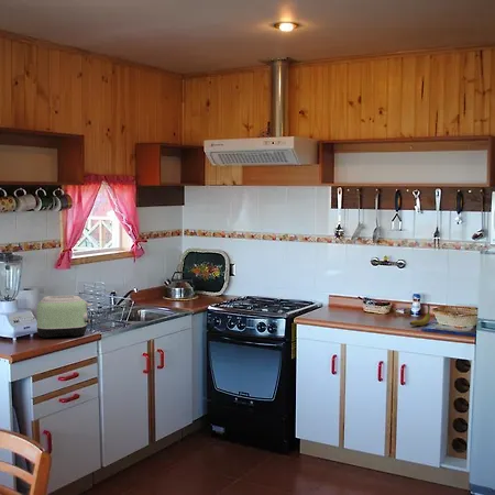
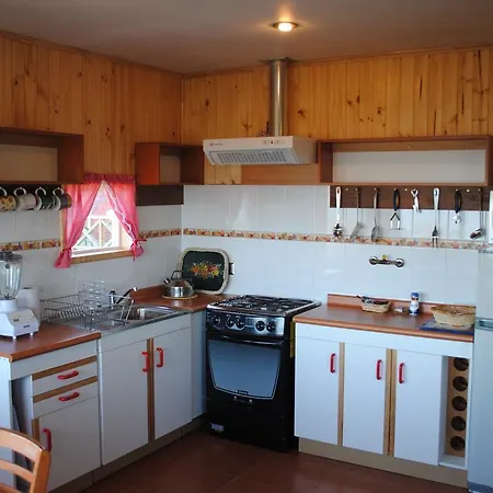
- banana [408,302,431,327]
- toaster [35,295,92,339]
